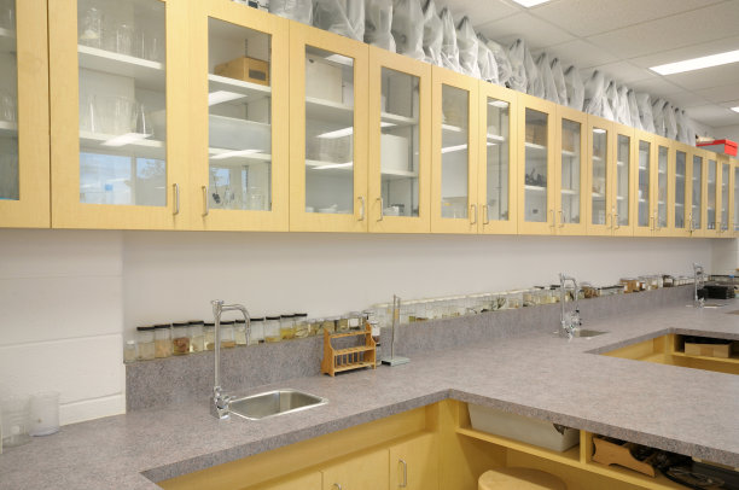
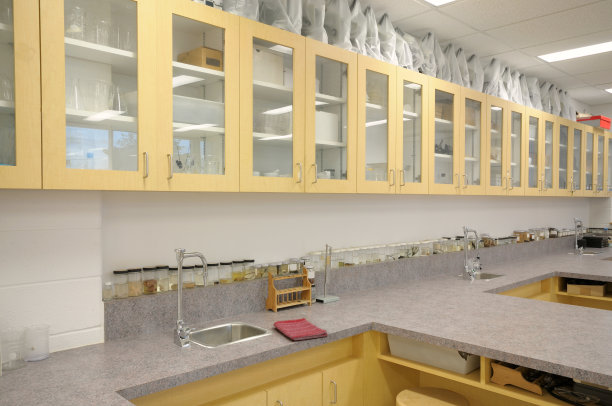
+ dish towel [272,317,329,341]
